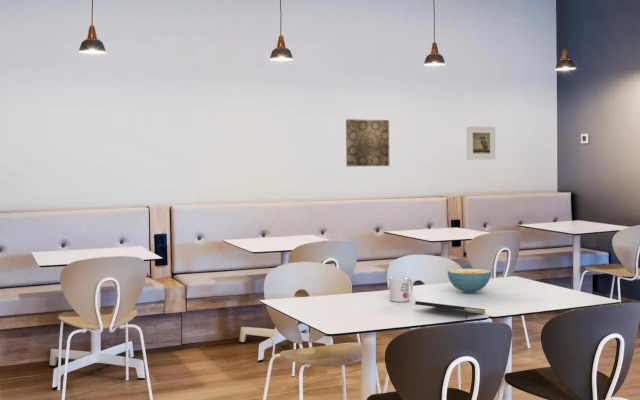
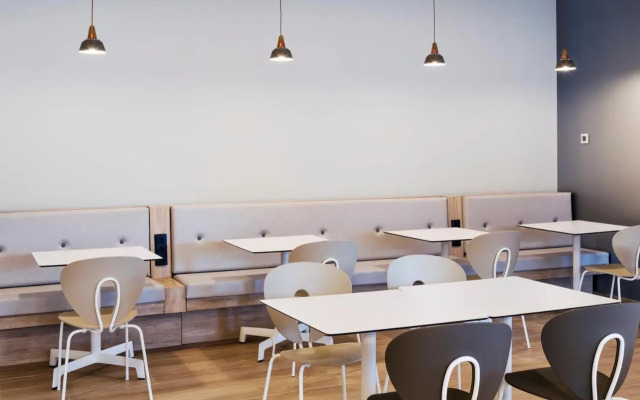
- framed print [466,126,496,161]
- mug [389,275,414,303]
- wall art [345,118,390,167]
- notepad [414,300,487,320]
- cereal bowl [447,268,492,294]
